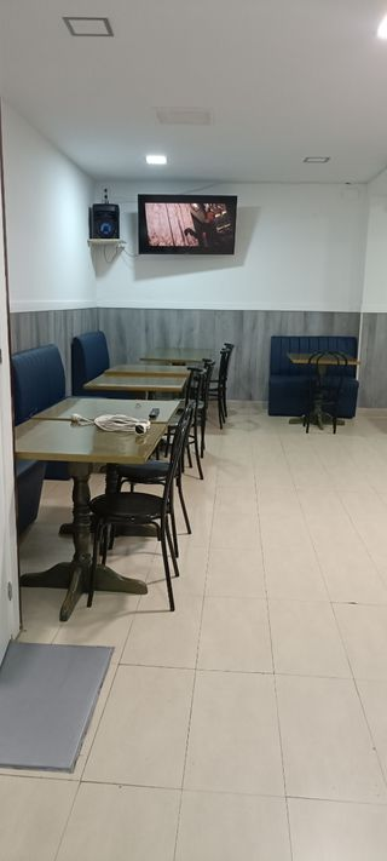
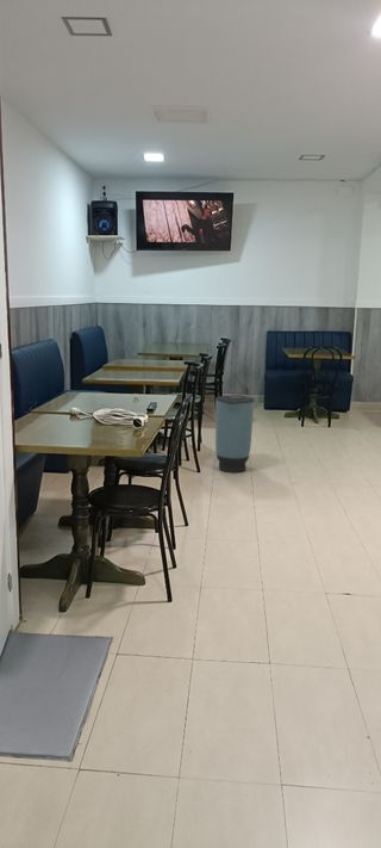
+ trash can [214,394,256,473]
